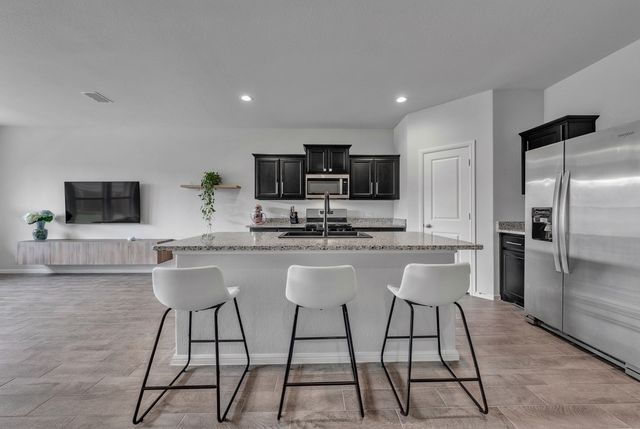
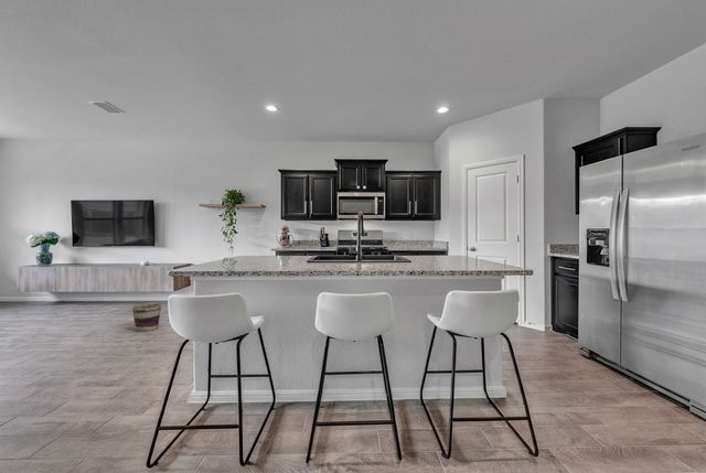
+ basket [131,302,162,333]
